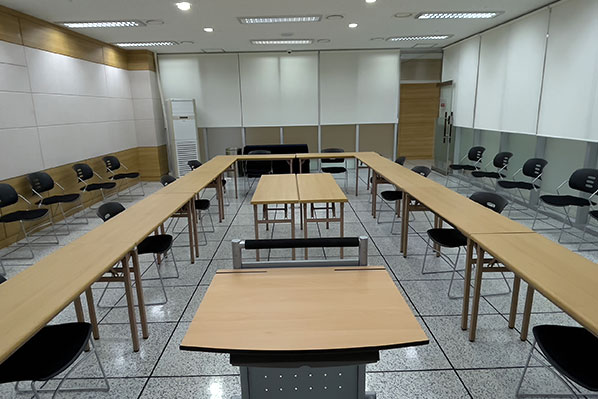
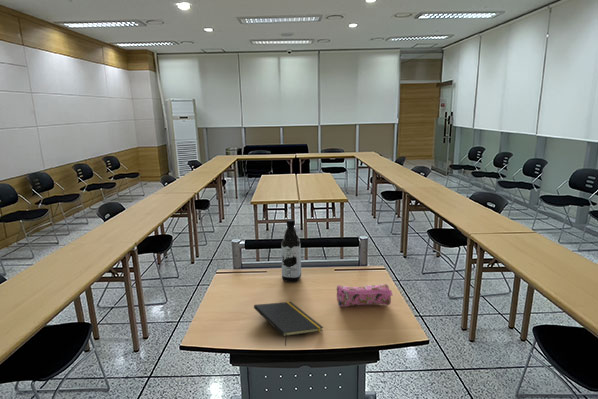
+ pencil case [336,283,394,308]
+ water bottle [280,219,302,283]
+ notepad [253,301,325,347]
